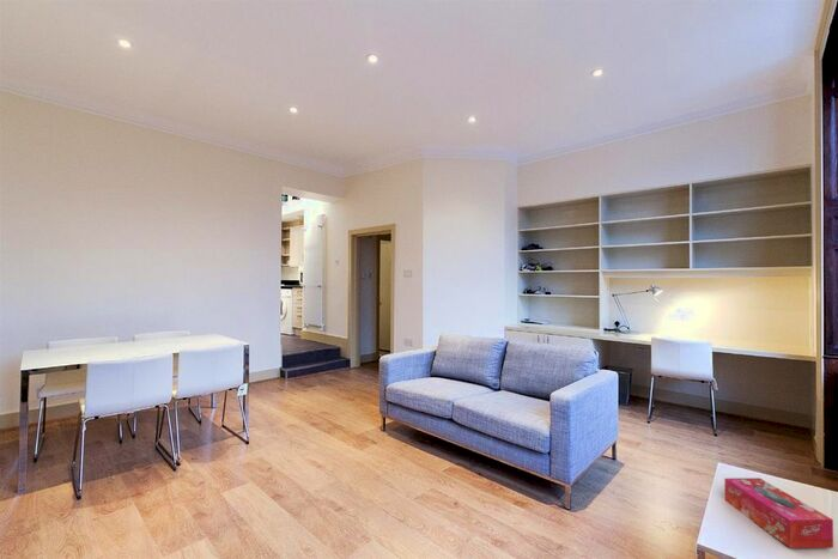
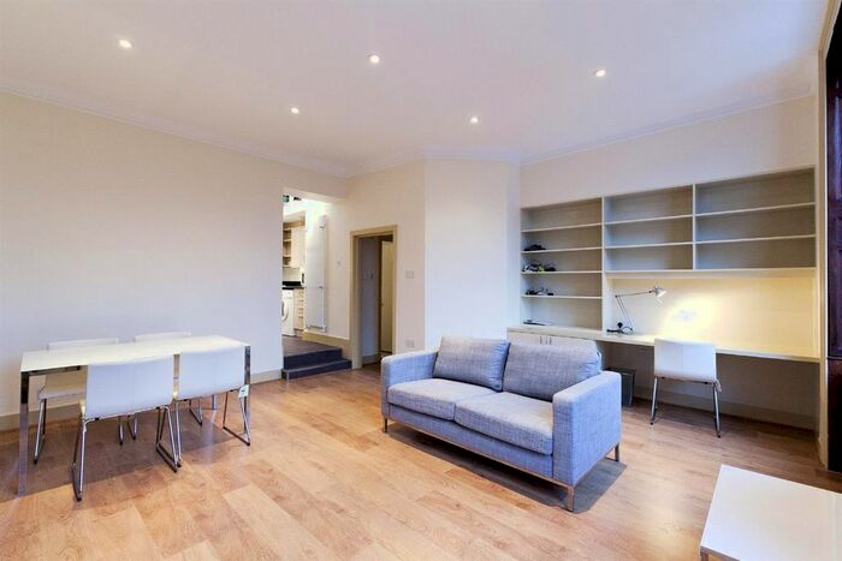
- tissue box [723,476,834,549]
